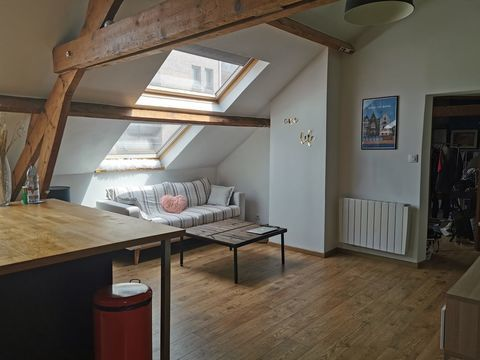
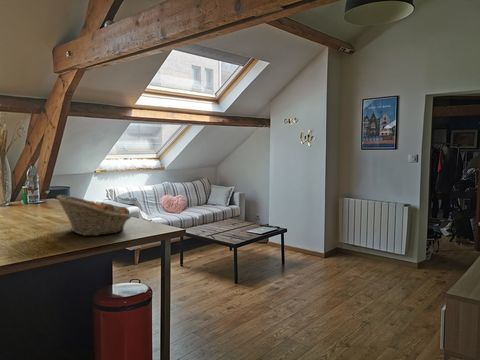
+ fruit basket [55,194,132,237]
